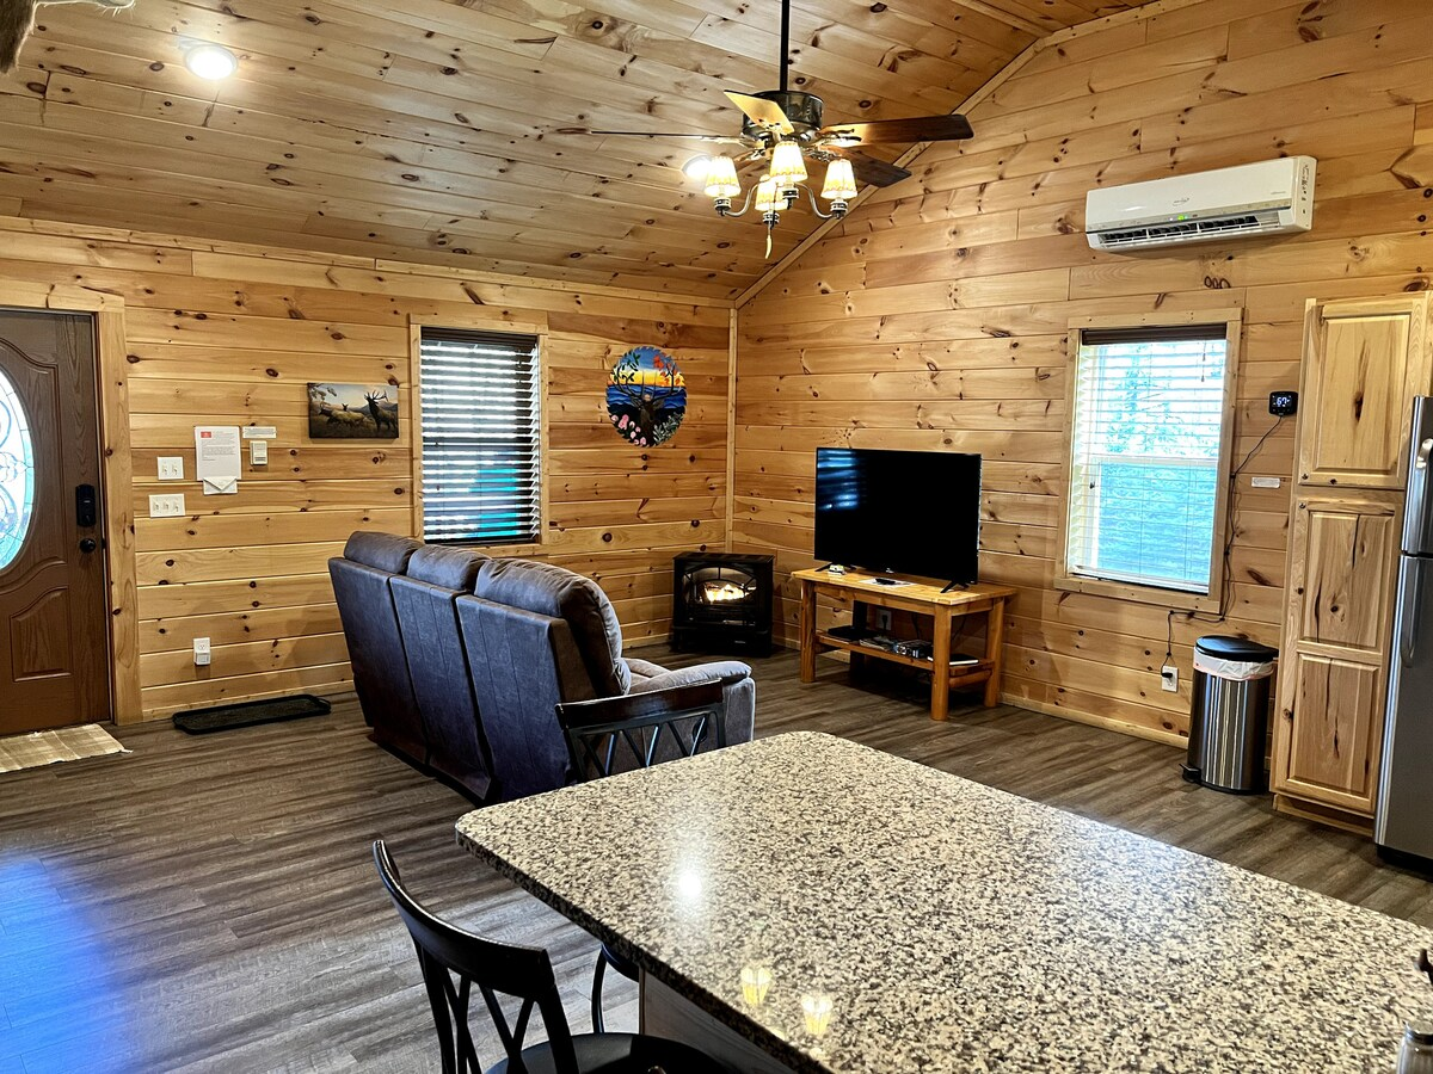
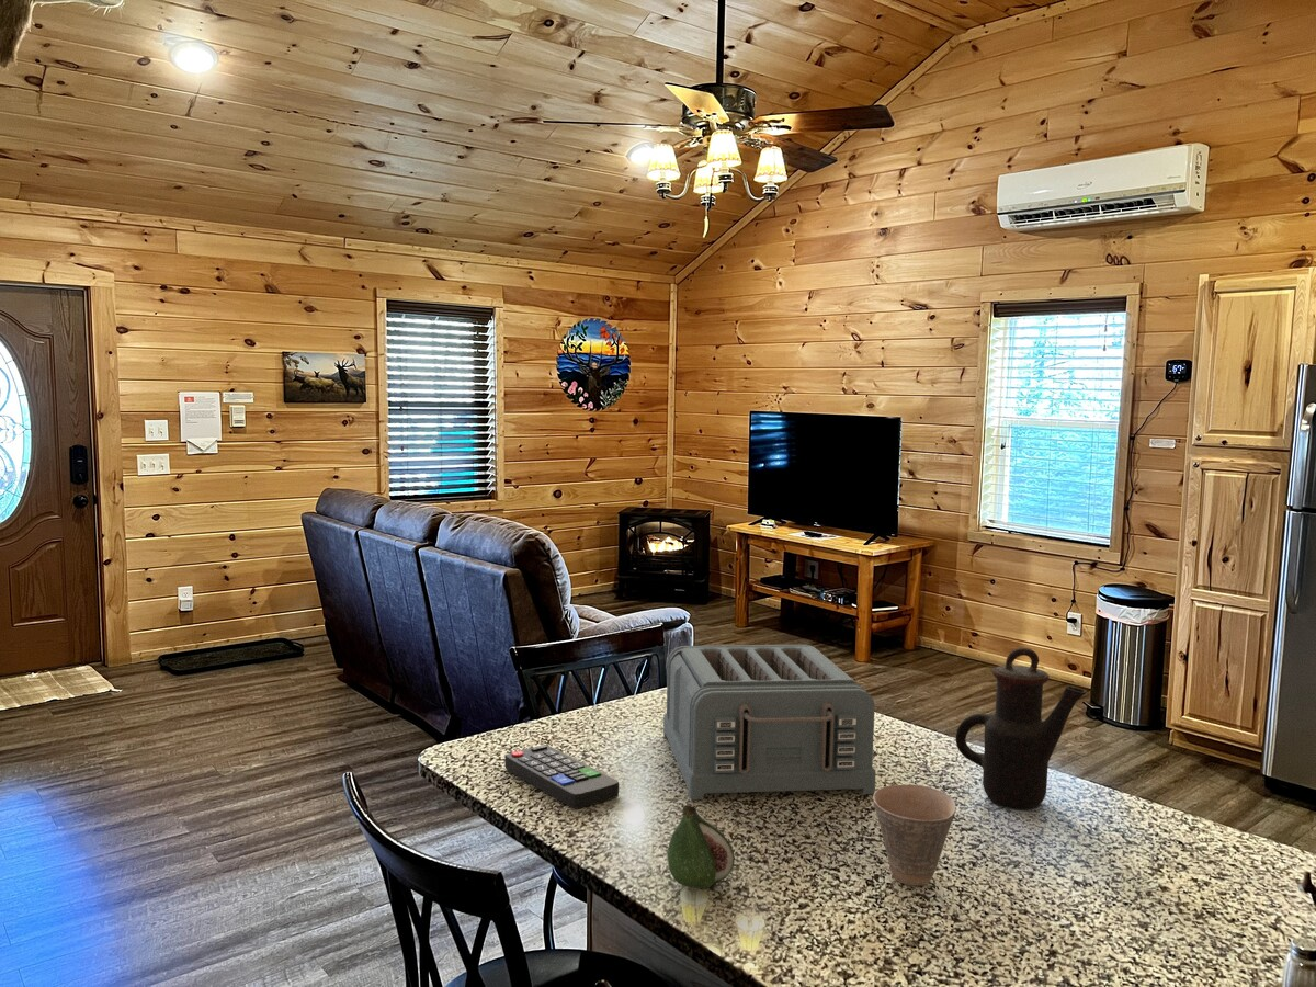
+ remote control [503,745,620,809]
+ teapot [955,647,1088,810]
+ toaster [662,644,876,801]
+ fruit [666,804,736,889]
+ cup [872,783,957,886]
